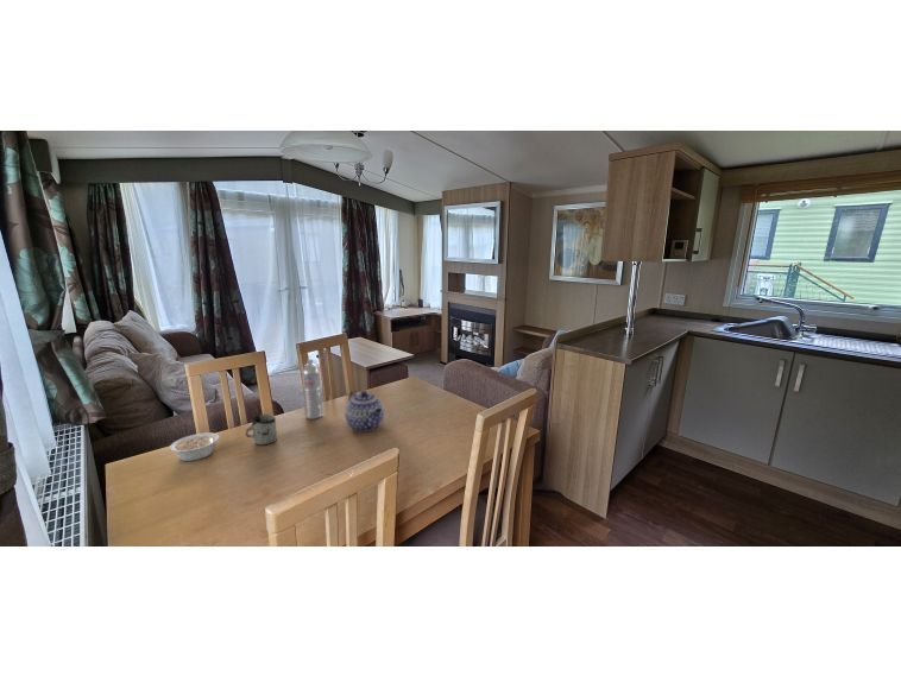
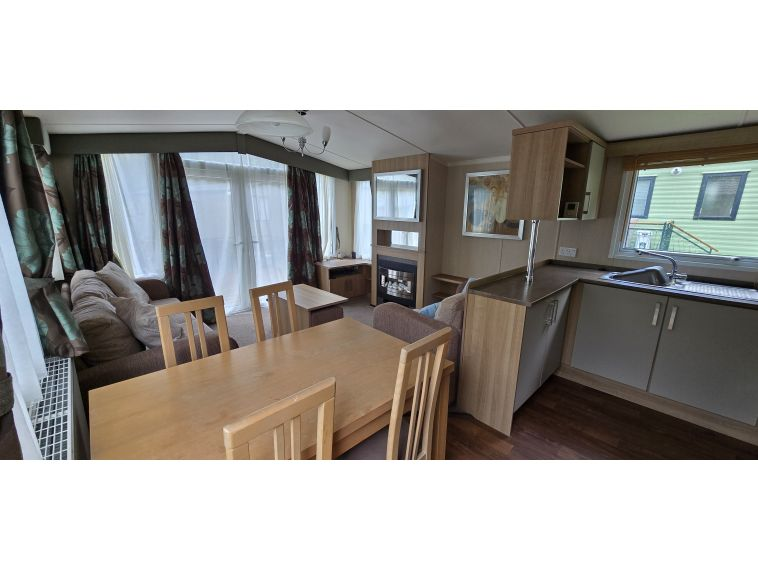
- cup [245,412,278,447]
- legume [169,431,222,462]
- teapot [344,390,385,432]
- water bottle [301,358,323,421]
